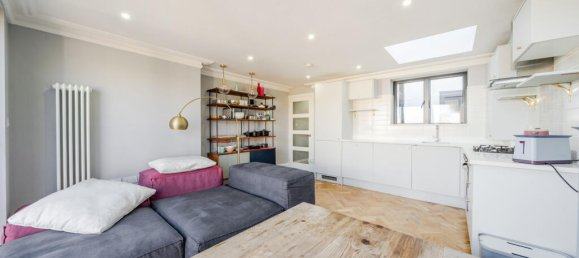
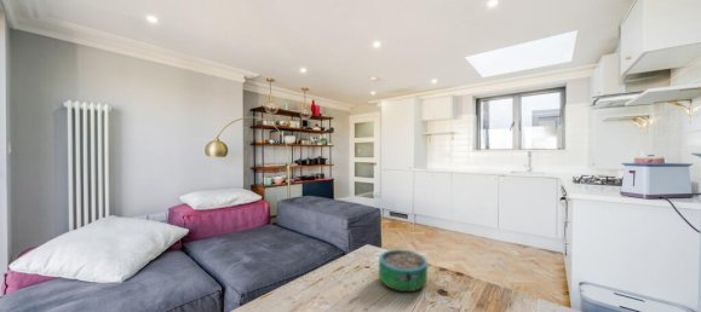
+ decorative bowl [378,248,429,294]
